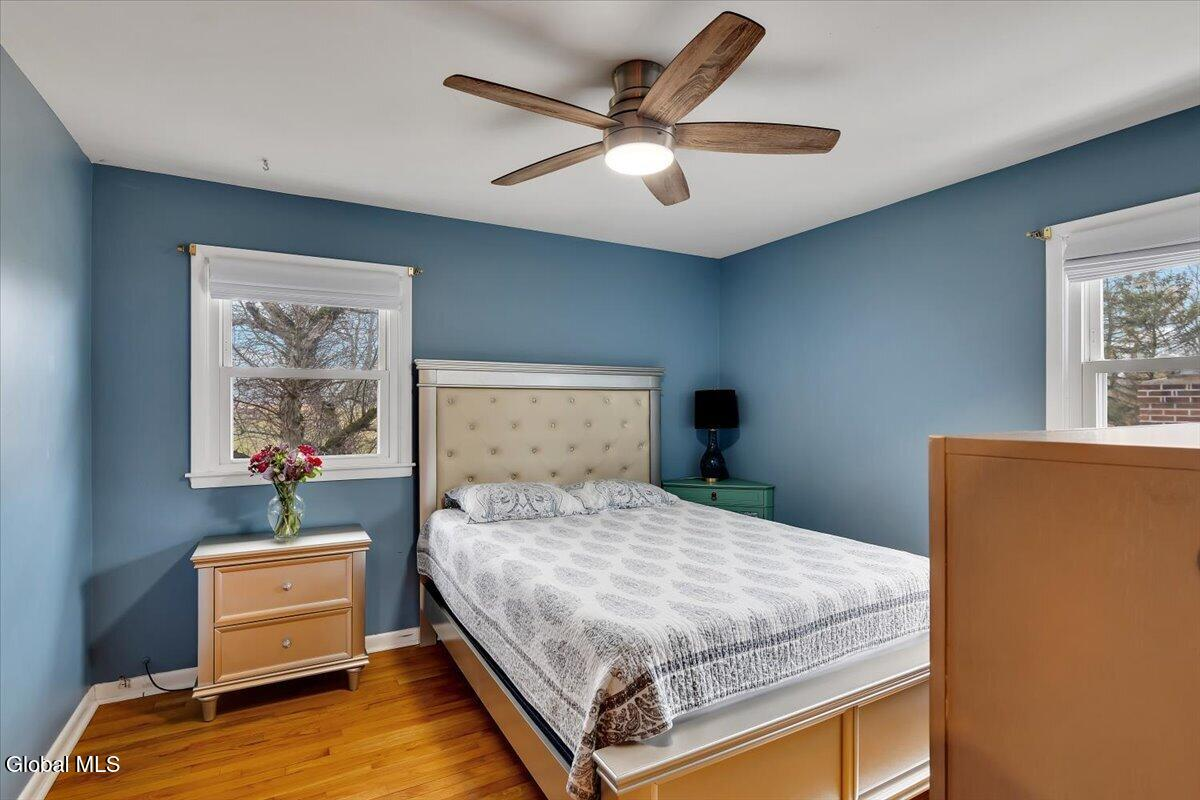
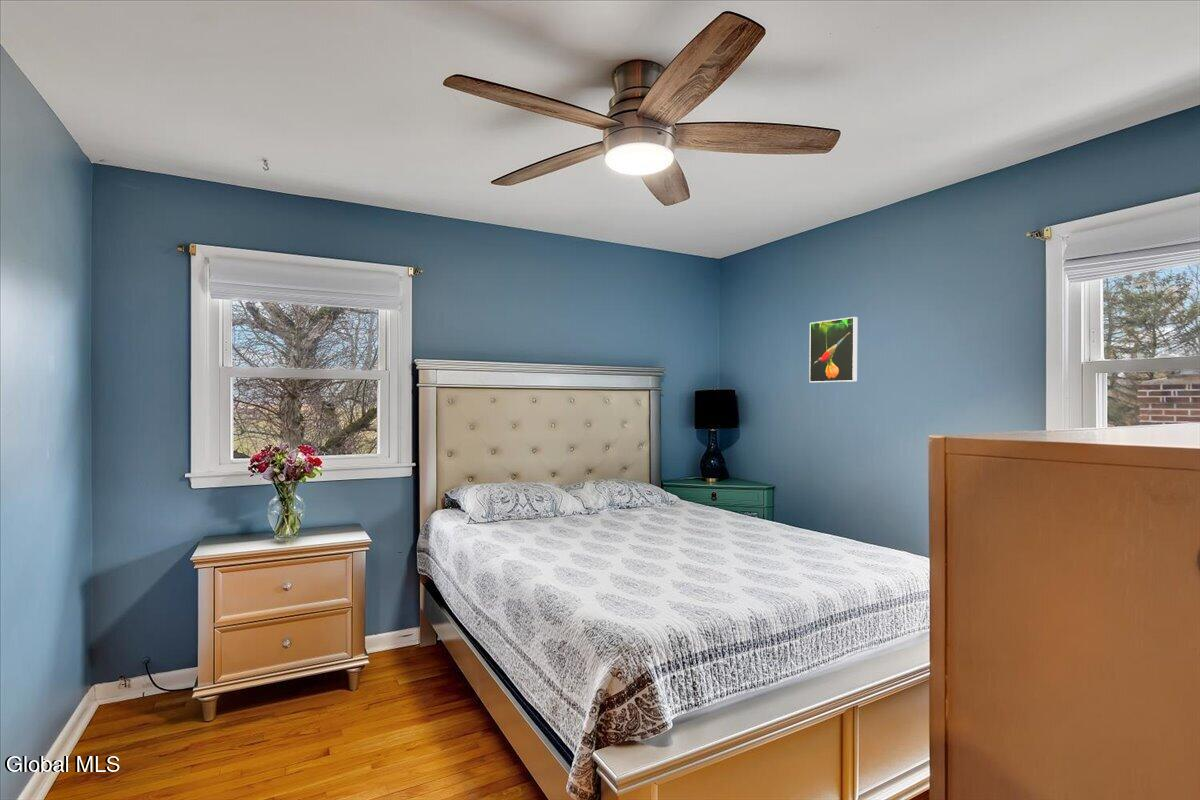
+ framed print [808,316,858,383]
